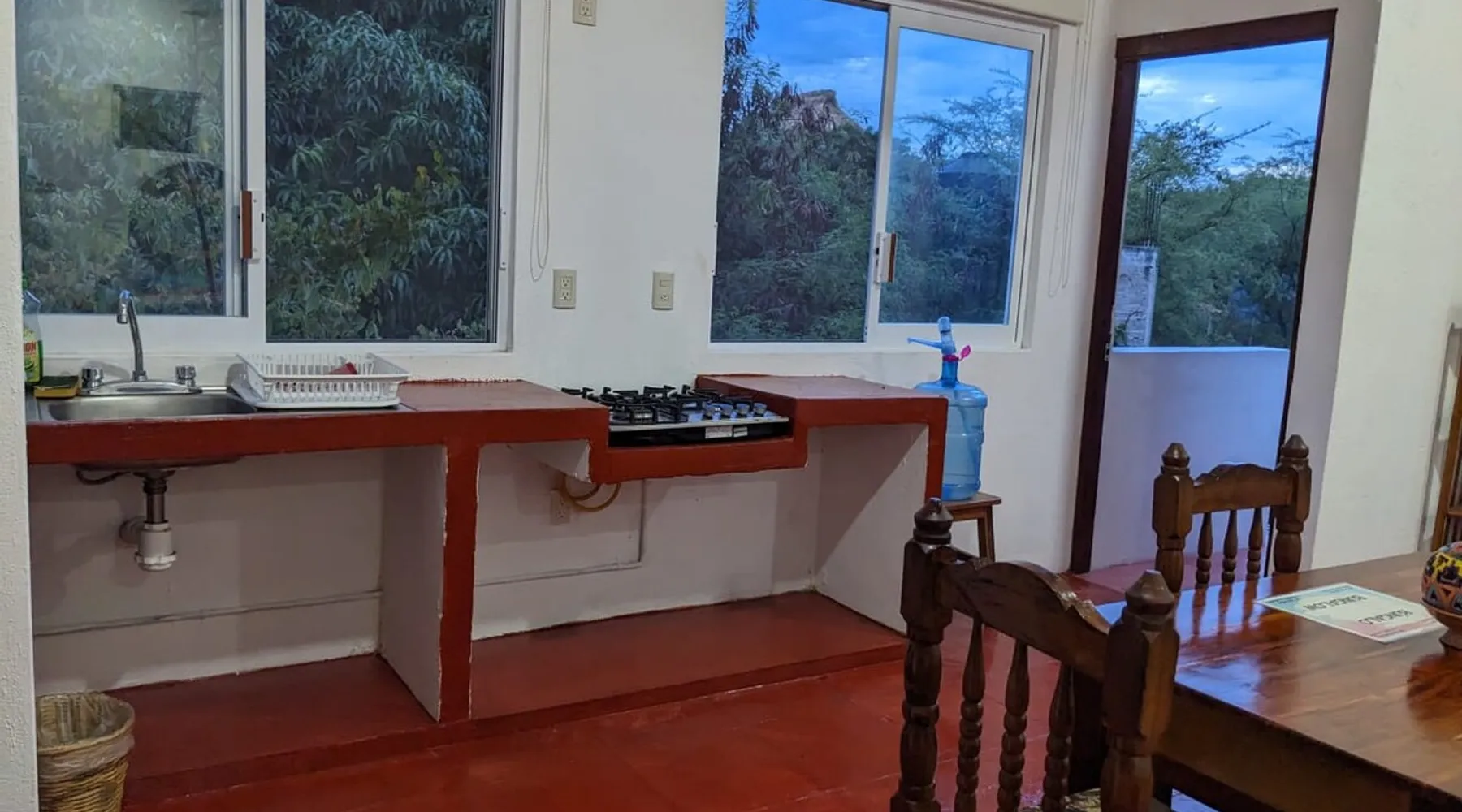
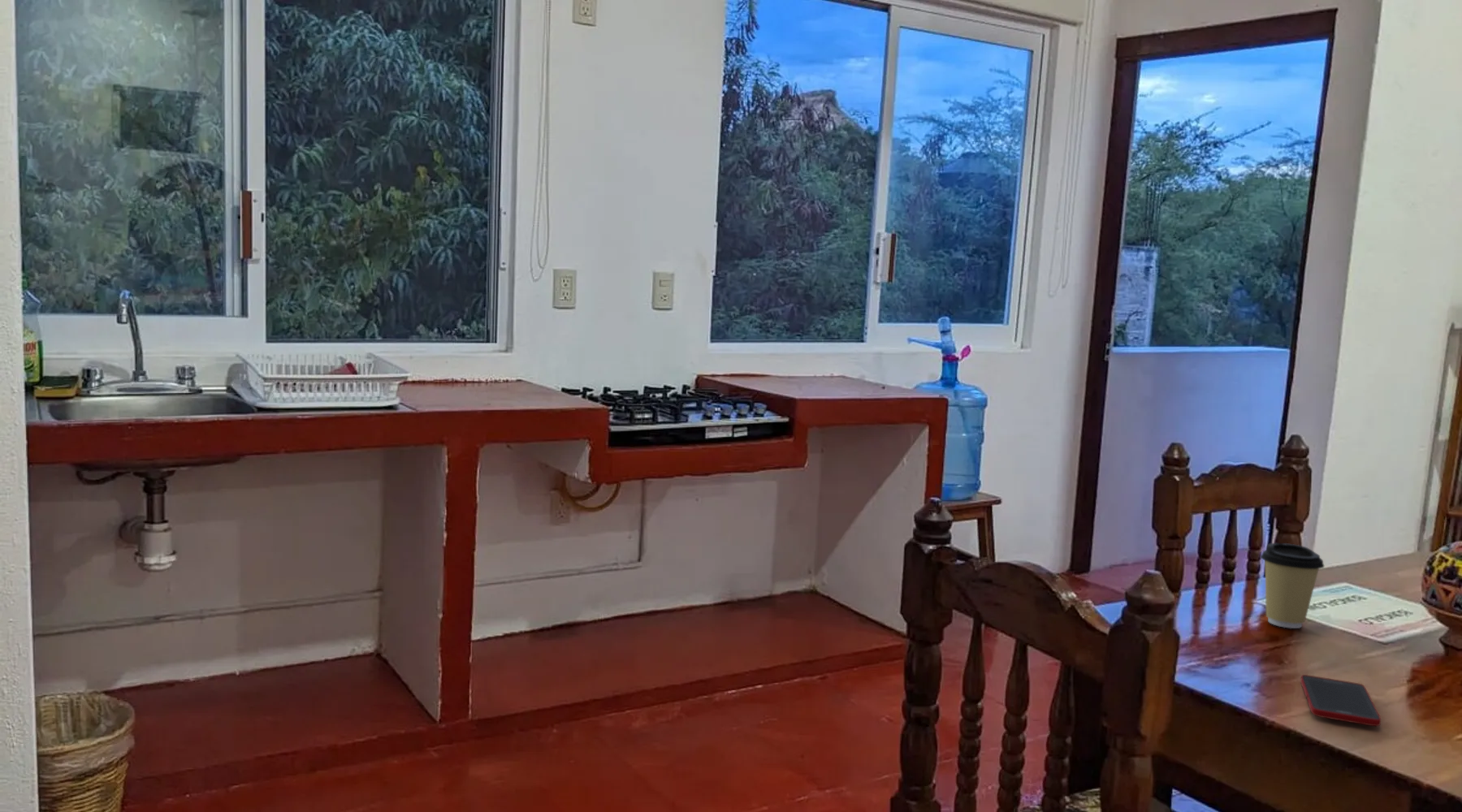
+ cell phone [1300,674,1382,727]
+ coffee cup [1260,542,1325,629]
